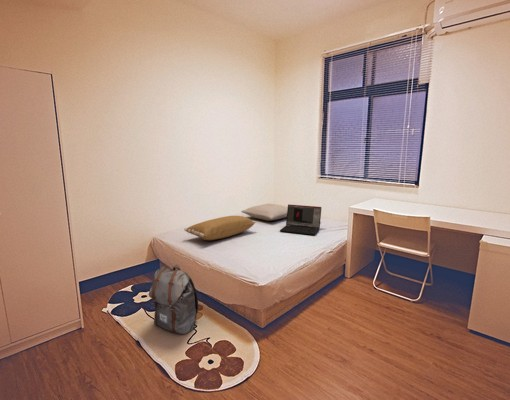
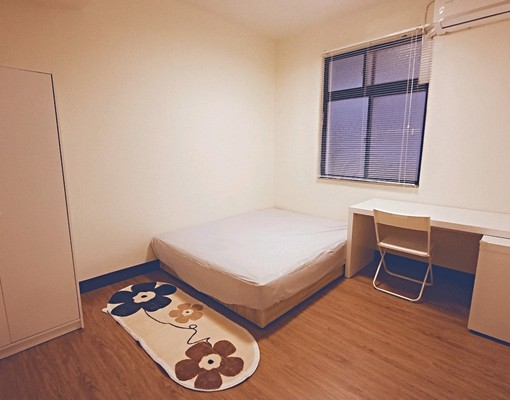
- backpack [148,264,199,336]
- pillow [240,203,288,222]
- pillow [183,215,257,241]
- laptop [279,204,322,236]
